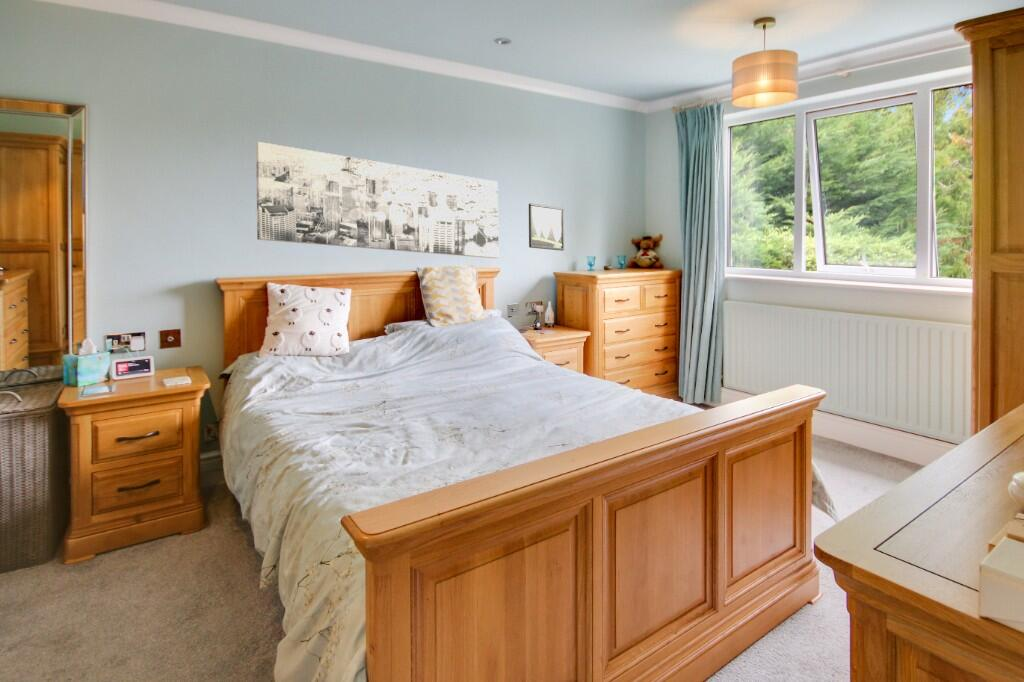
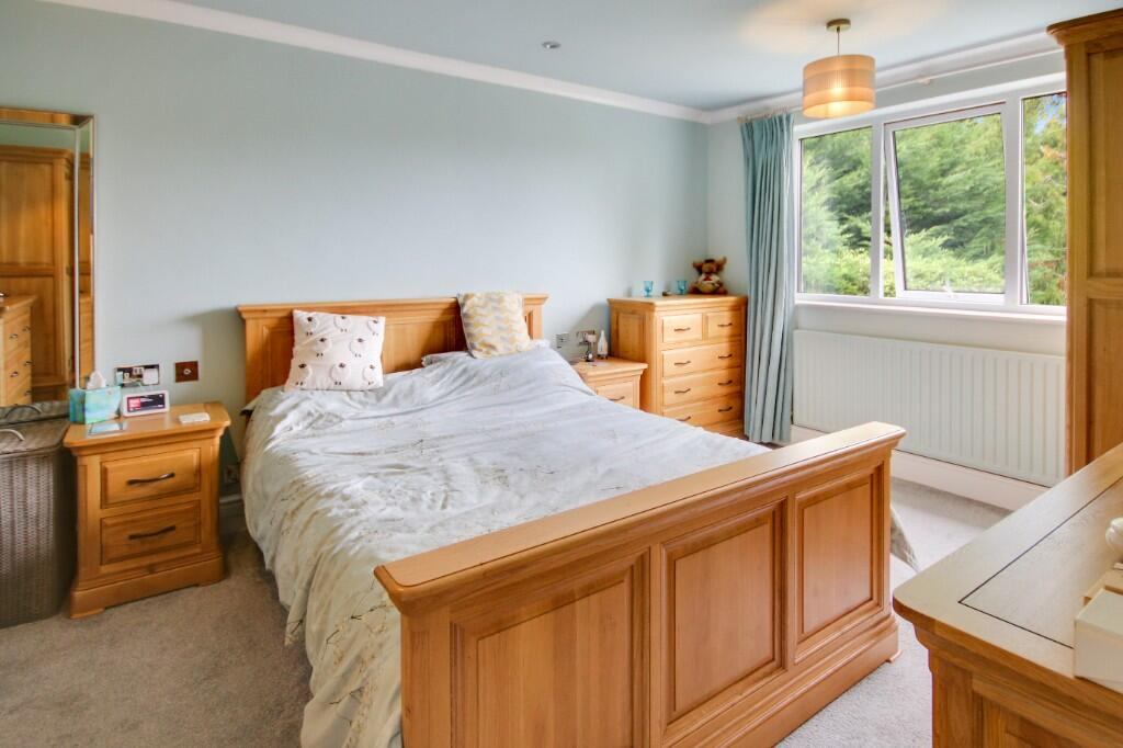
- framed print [528,202,565,252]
- wall art [255,141,499,259]
